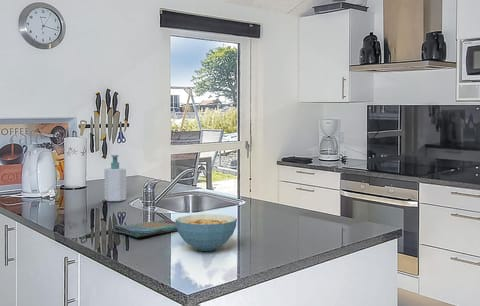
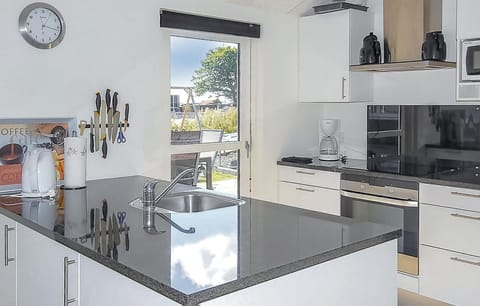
- cereal bowl [175,213,238,252]
- soap bottle [103,154,127,202]
- dish towel [112,219,178,238]
